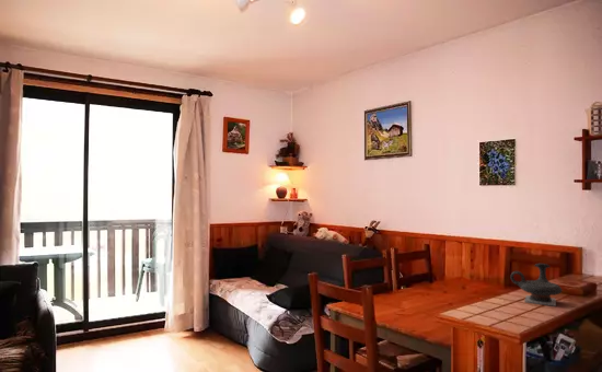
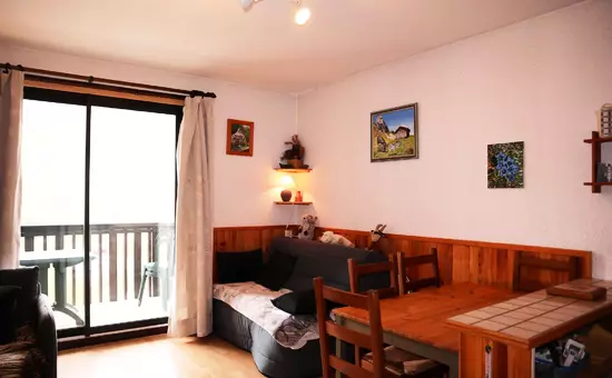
- teapot [509,263,563,307]
